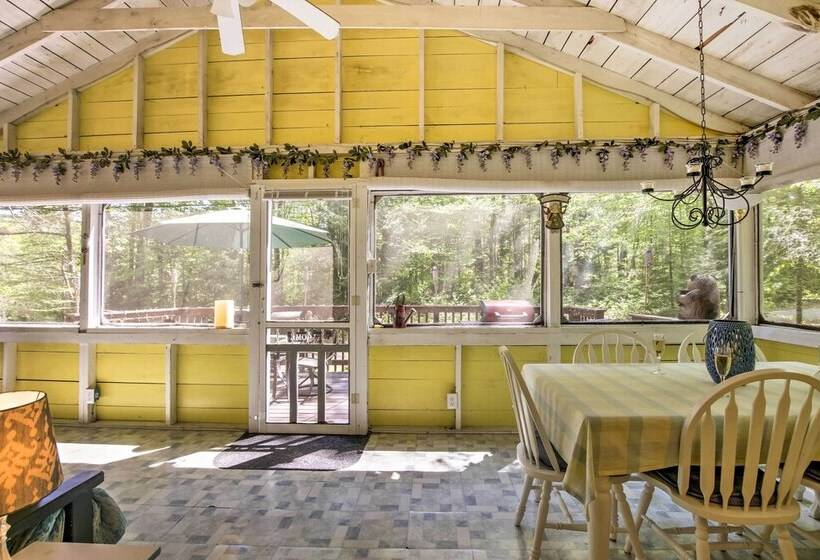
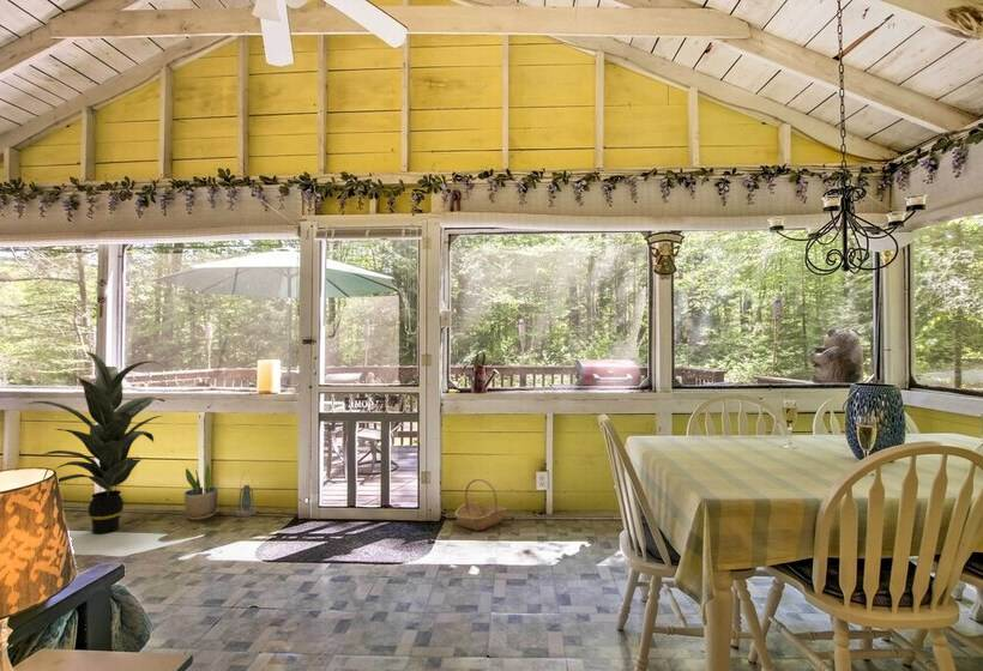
+ lantern [235,474,258,518]
+ indoor plant [23,351,167,534]
+ potted plant [183,464,218,521]
+ basket [453,478,507,532]
